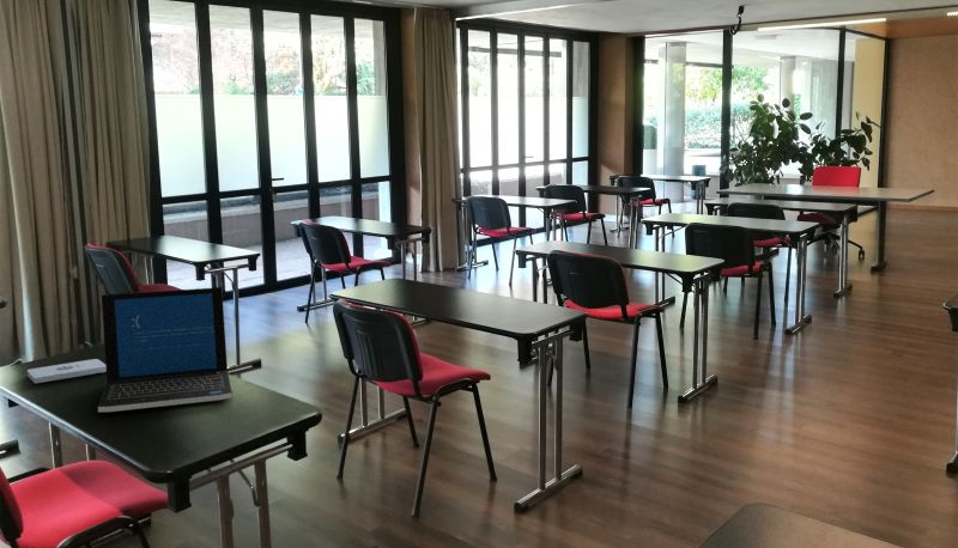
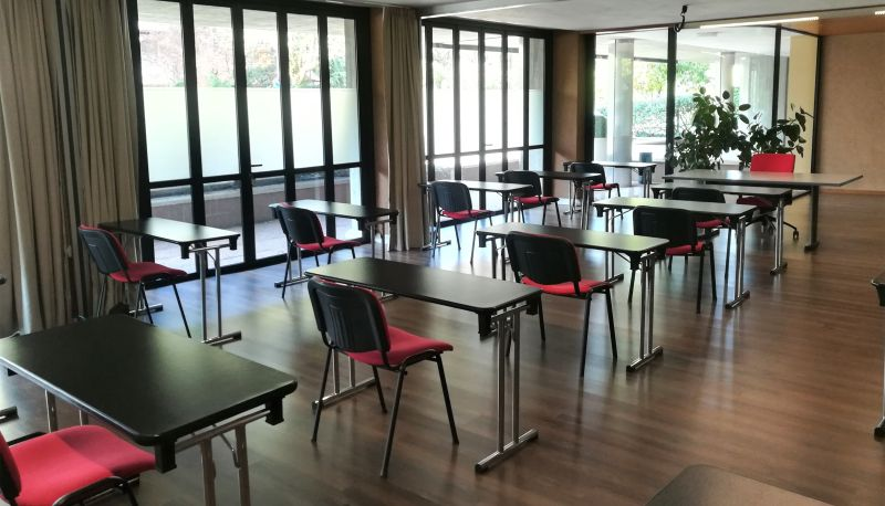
- laptop [97,286,234,413]
- notepad [26,358,107,384]
